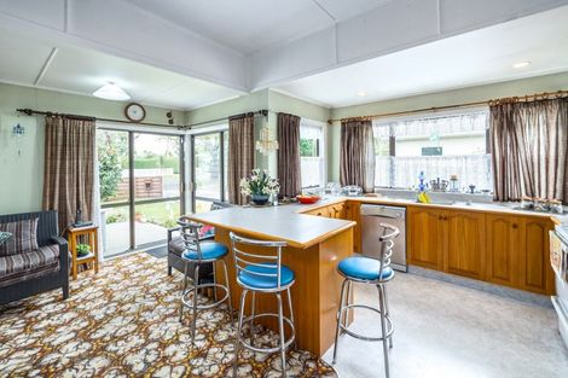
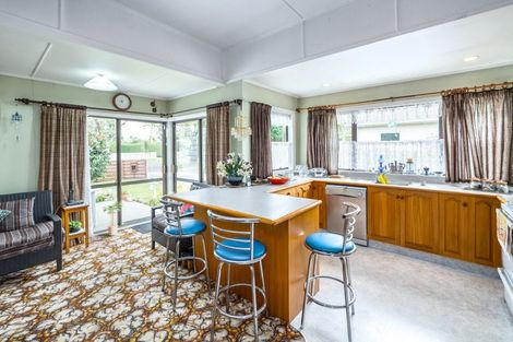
+ potted plant [100,199,124,237]
